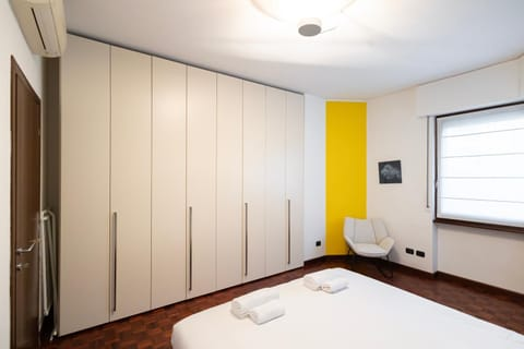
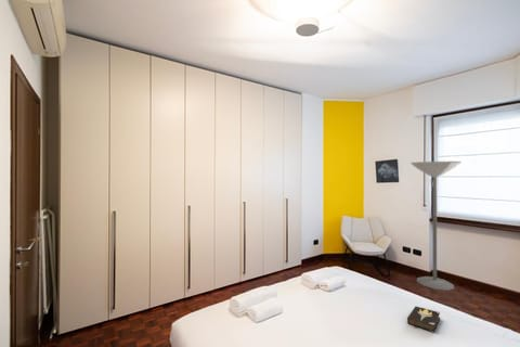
+ hardback book [406,306,441,334]
+ floor lamp [410,160,463,292]
